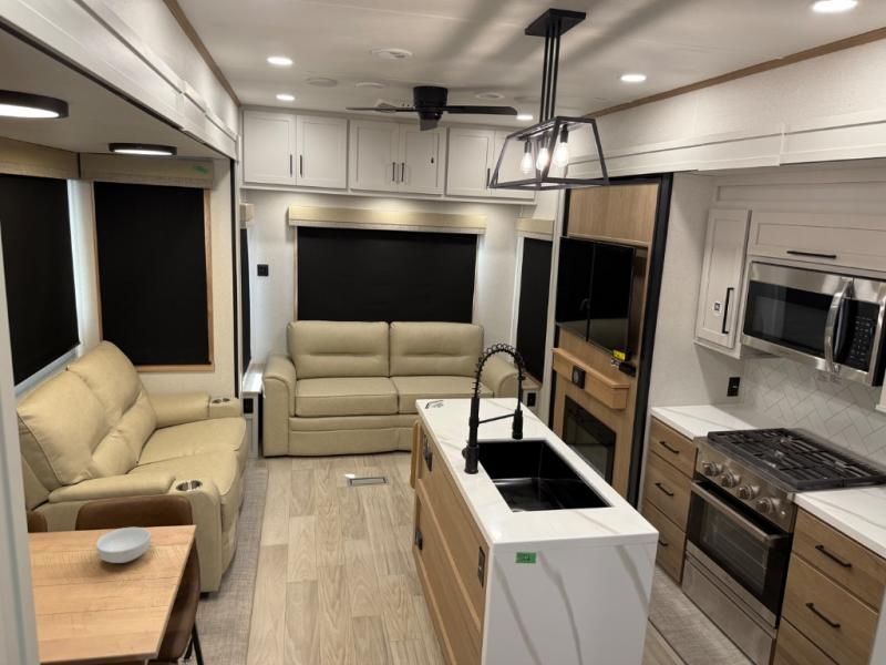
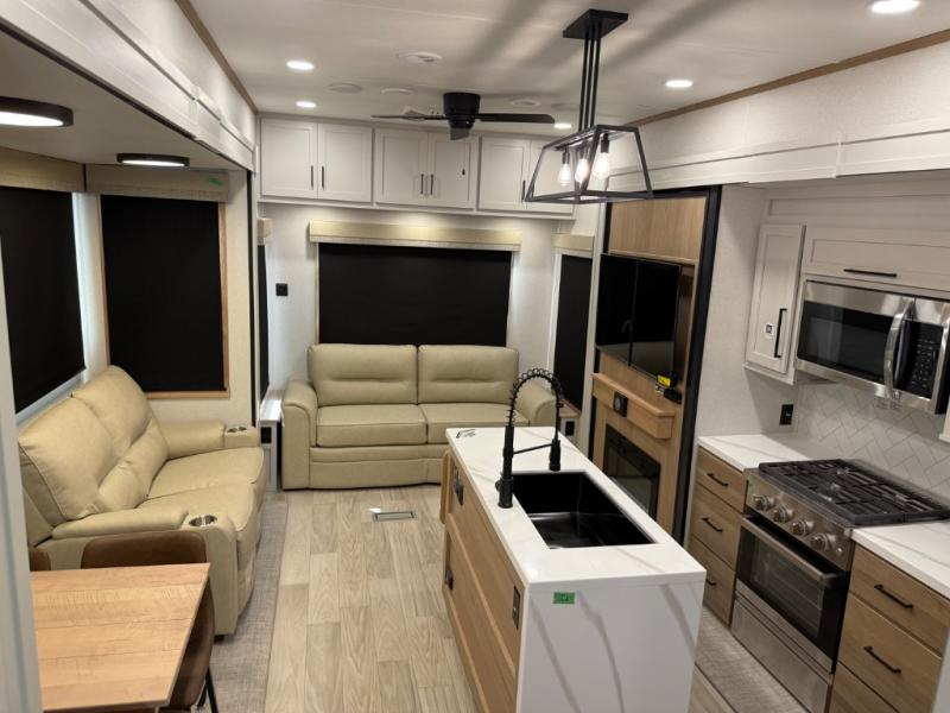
- cereal bowl [95,526,152,564]
